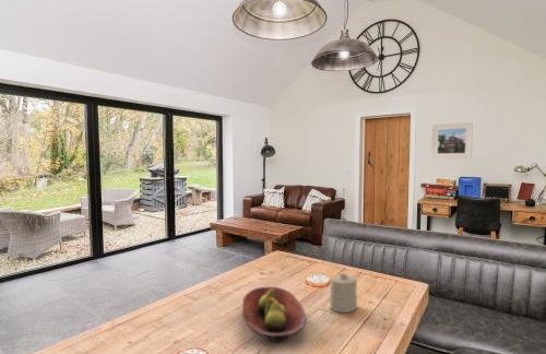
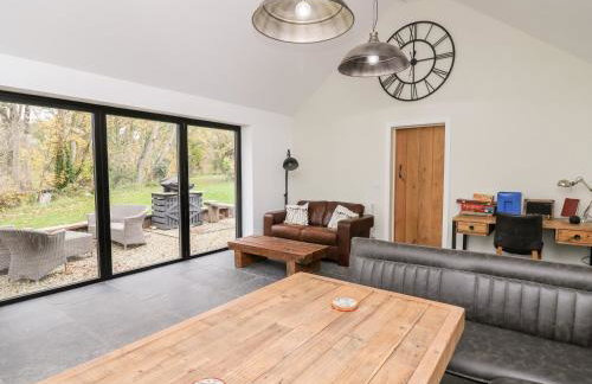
- fruit bowl [241,285,307,343]
- candle [329,272,358,314]
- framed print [430,121,474,160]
